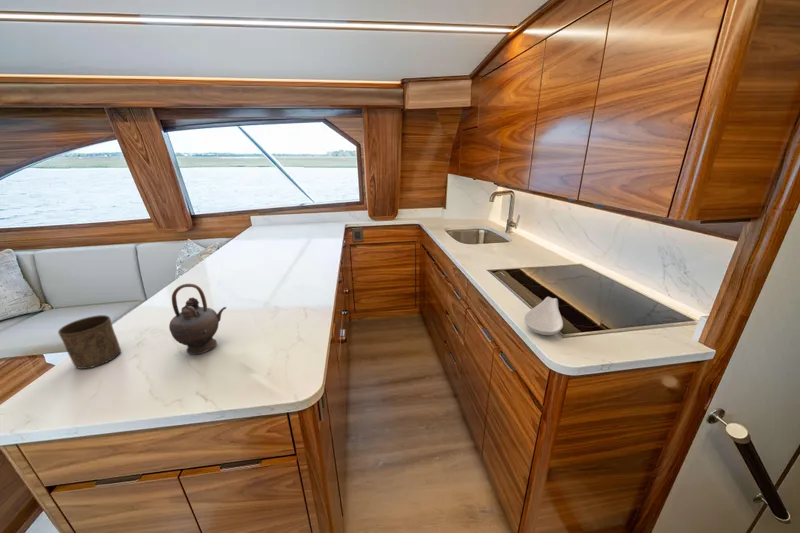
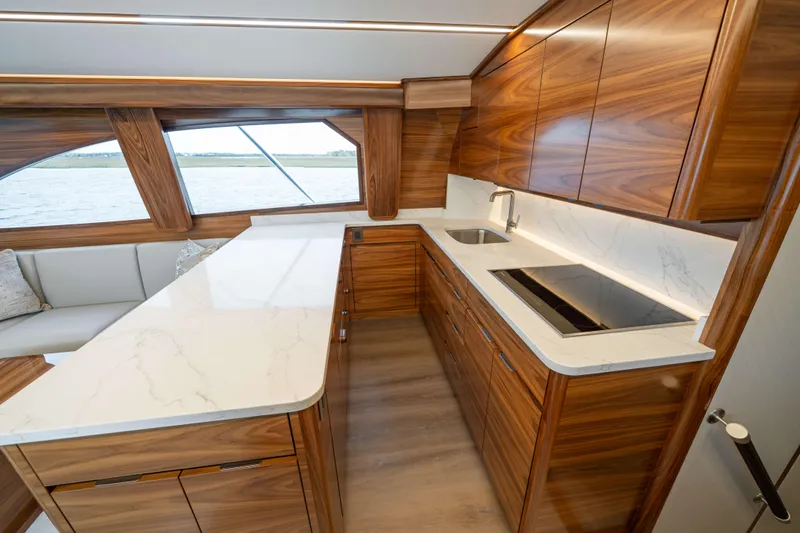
- spoon rest [523,296,564,336]
- teapot [168,283,227,356]
- cup [57,314,122,370]
